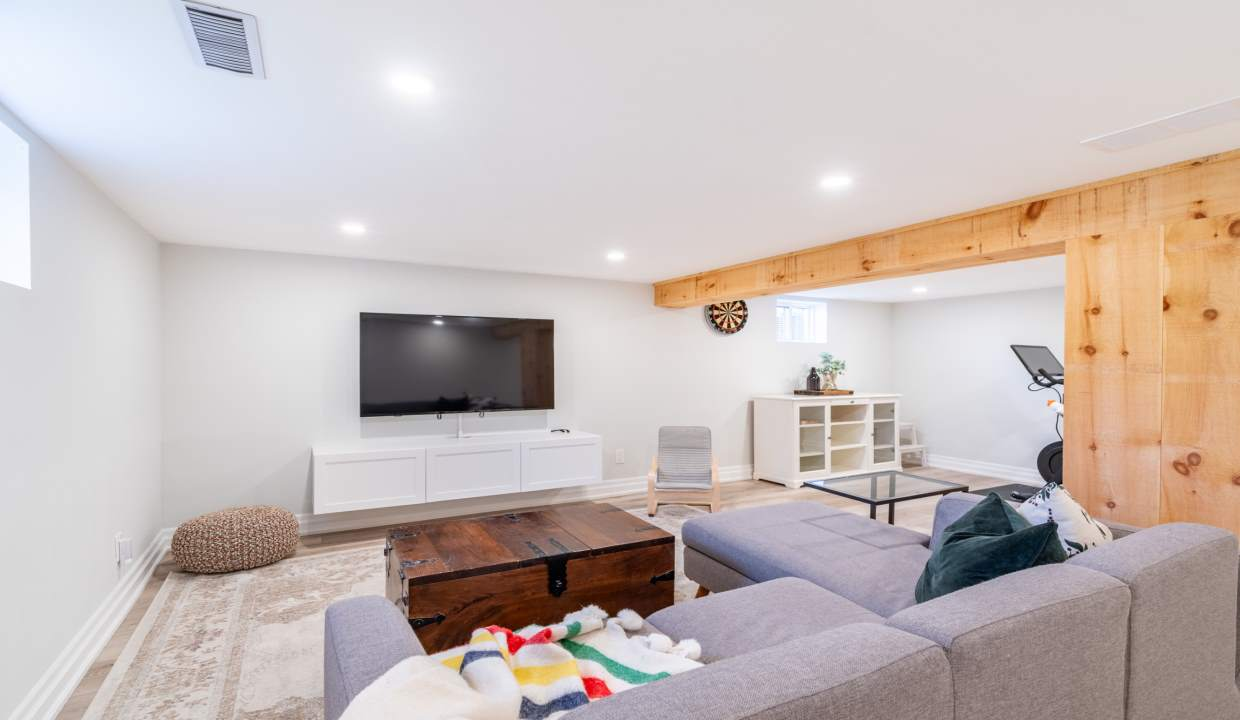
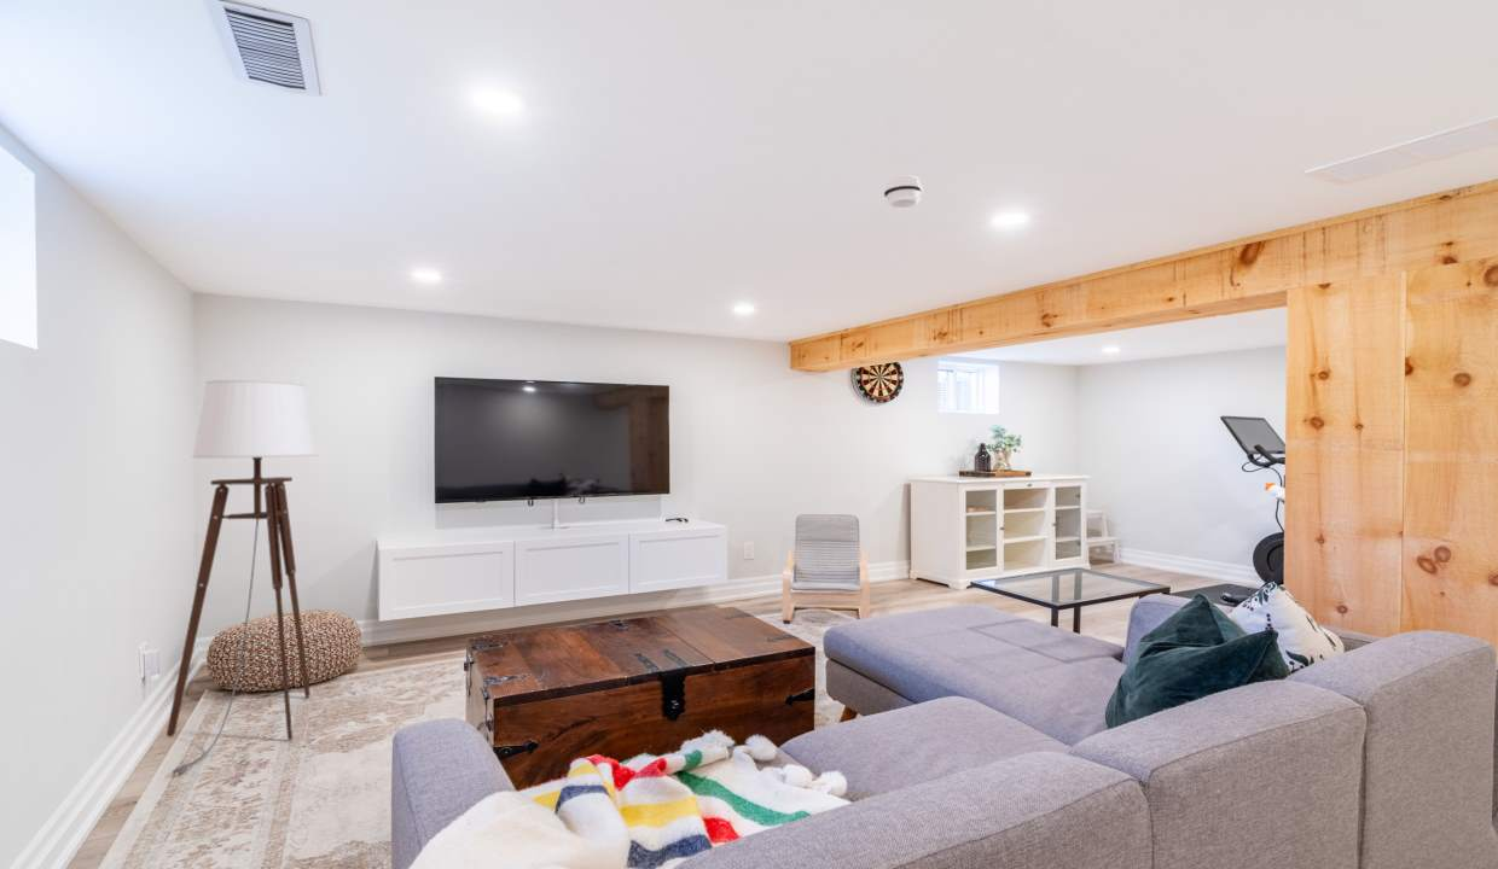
+ floor lamp [166,379,319,777]
+ smoke detector [883,174,924,209]
